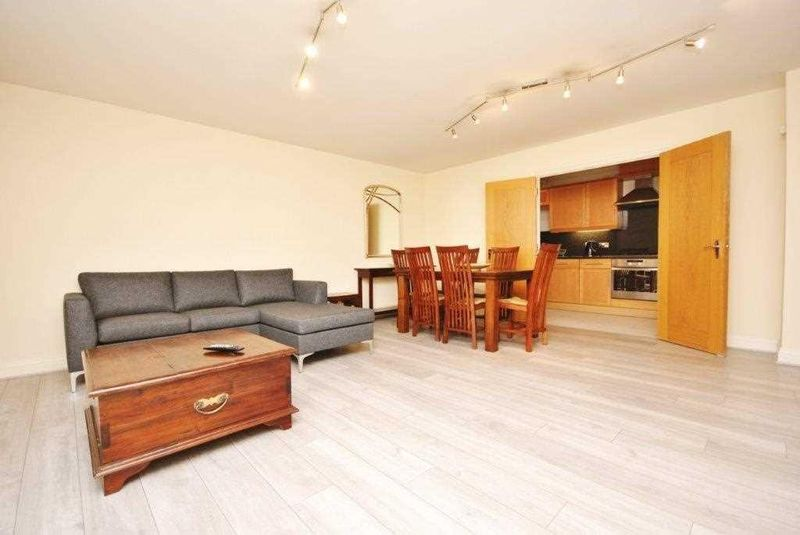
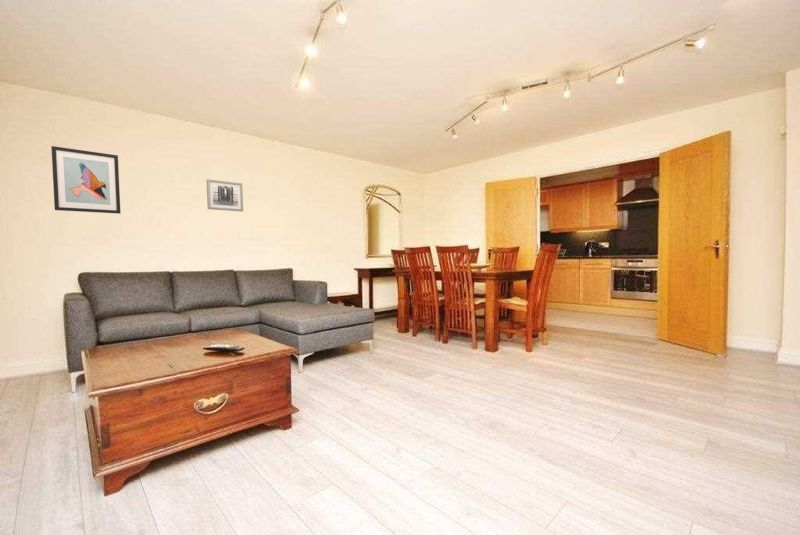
+ wall art [206,178,244,212]
+ wall art [50,145,122,215]
